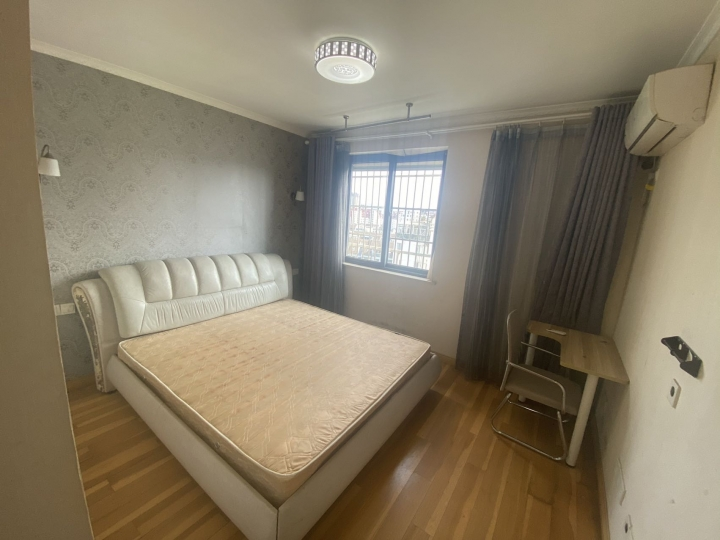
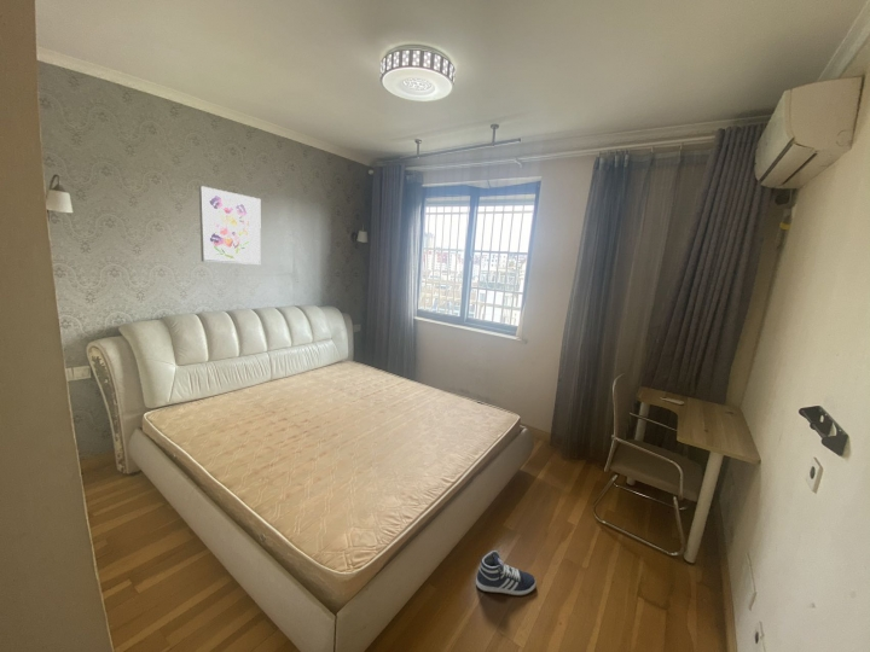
+ sneaker [475,549,536,596]
+ wall art [198,185,262,266]
